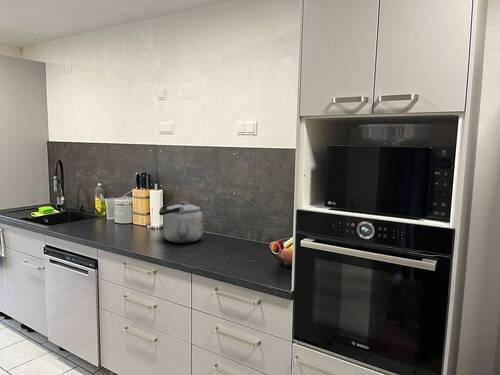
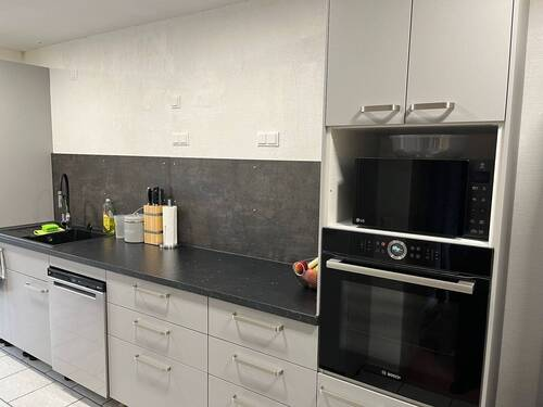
- kettle [158,201,204,244]
